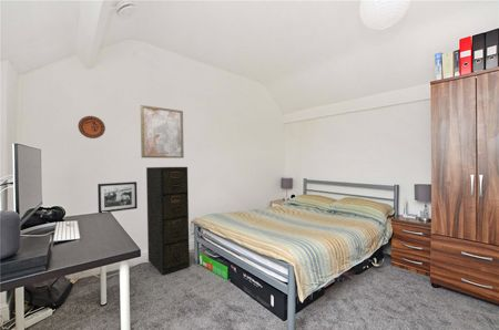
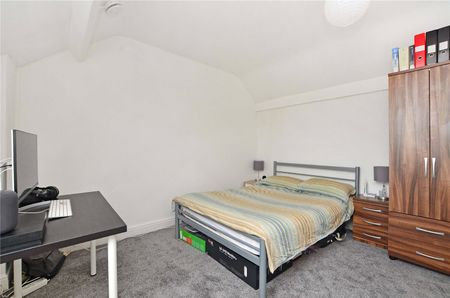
- filing cabinet [145,166,191,276]
- picture frame [96,181,139,214]
- wall art [140,104,185,159]
- decorative plate [78,115,106,140]
